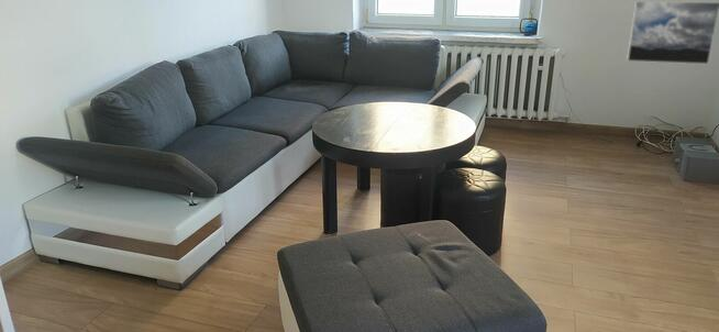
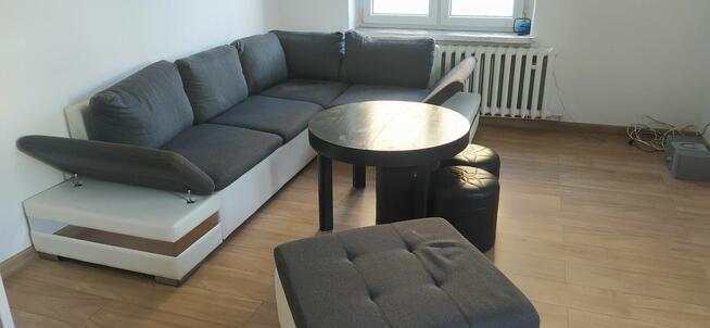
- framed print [626,0,719,65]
